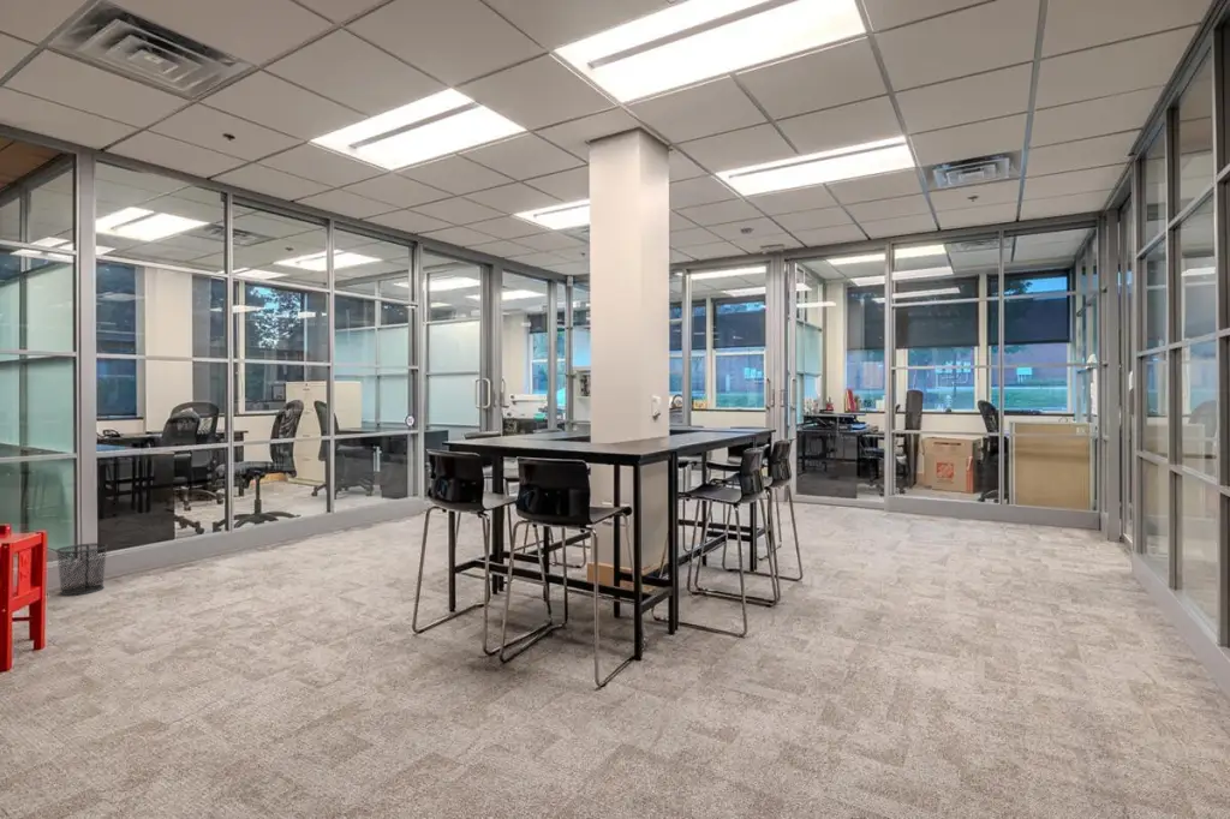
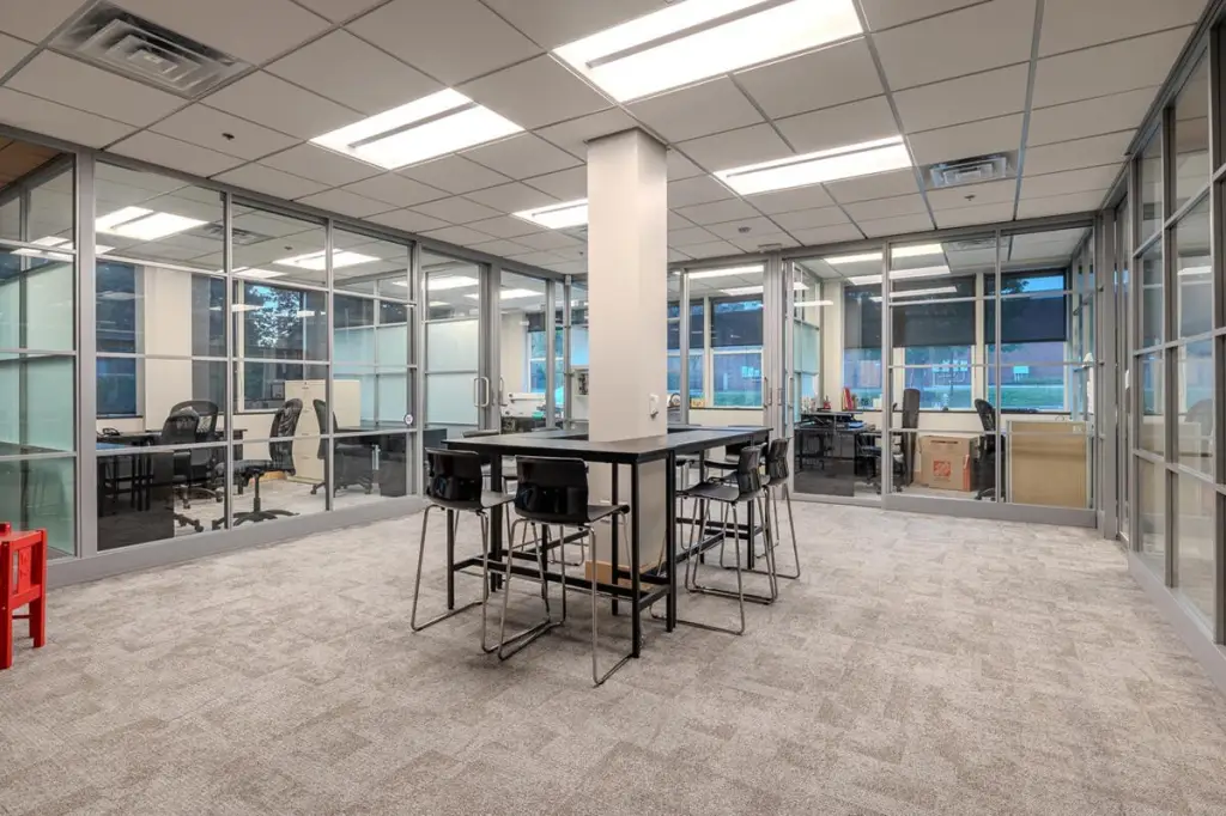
- waste bin [54,542,109,597]
